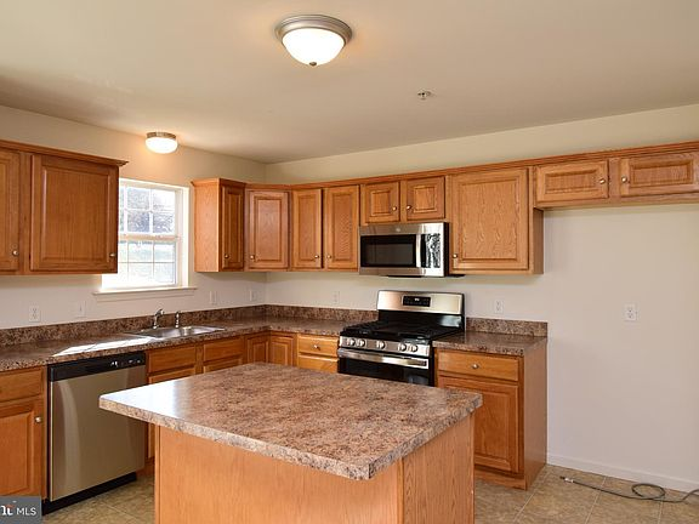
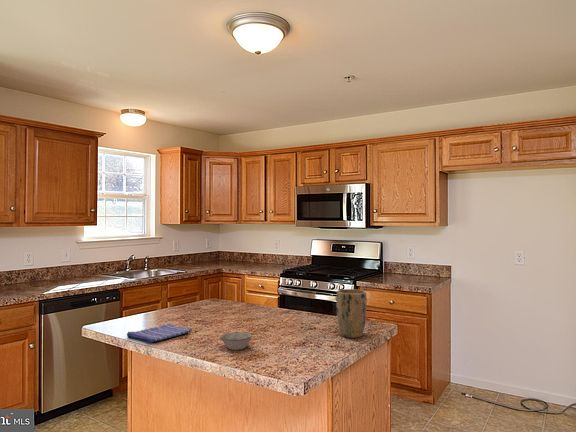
+ dish towel [126,322,193,344]
+ bowl [220,331,253,351]
+ plant pot [335,288,368,339]
